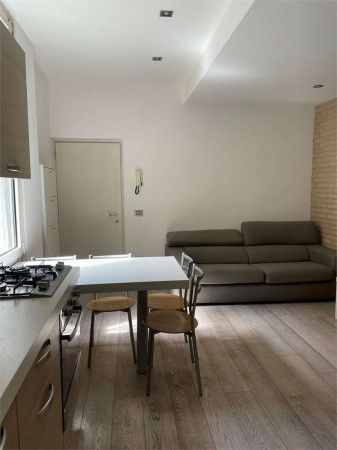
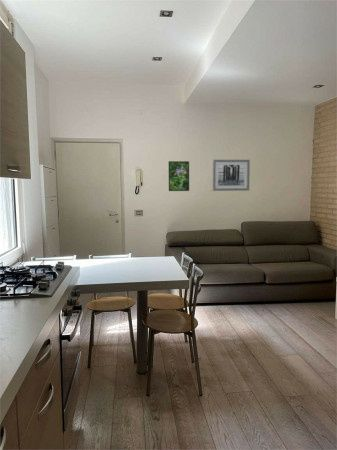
+ wall art [212,159,251,192]
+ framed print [168,160,190,192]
